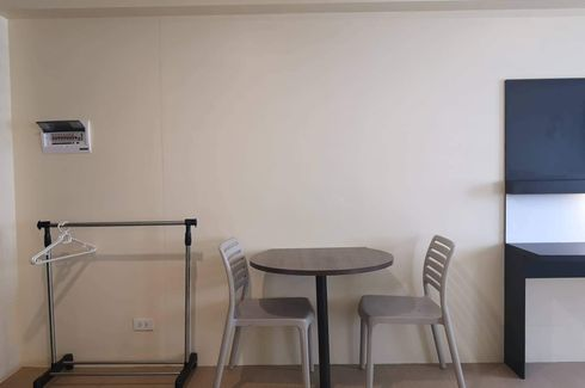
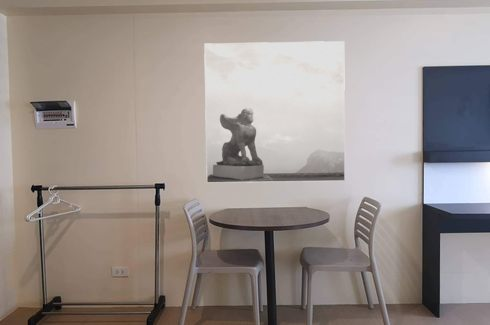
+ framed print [203,40,346,184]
